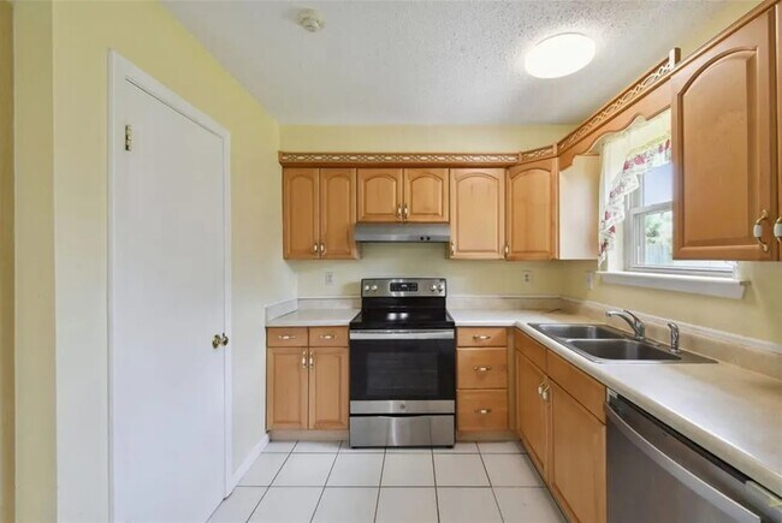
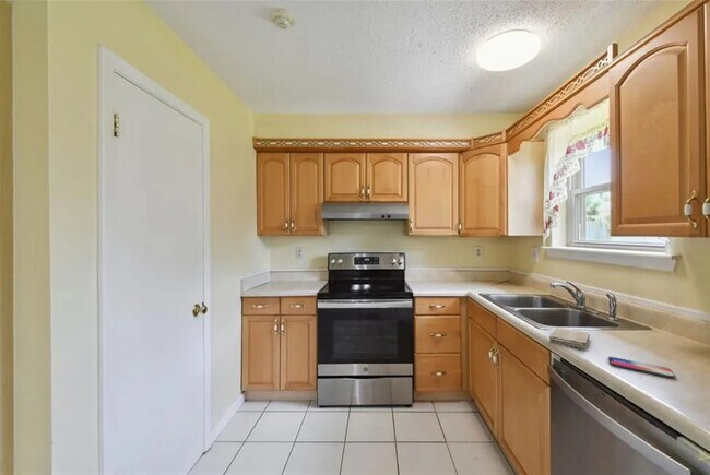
+ smartphone [607,356,676,379]
+ washcloth [548,326,591,349]
